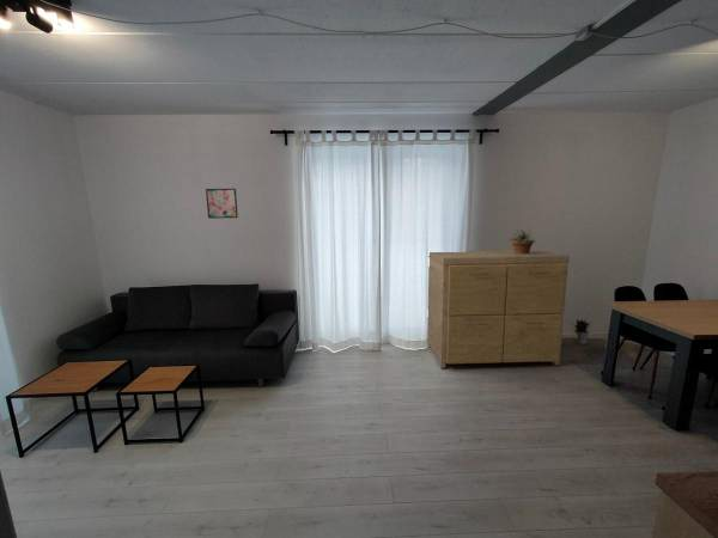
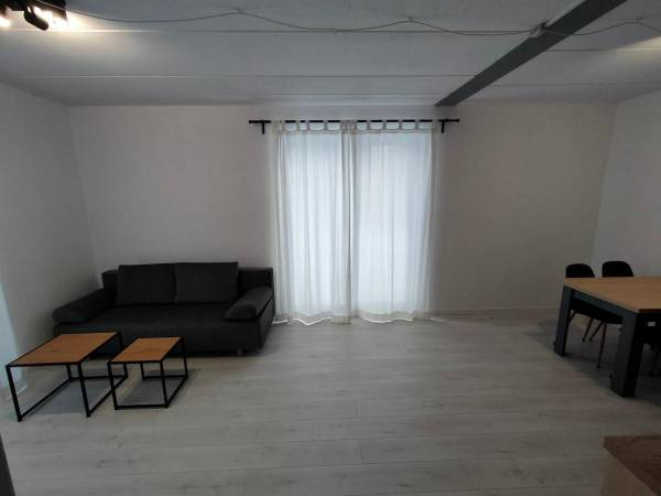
- potted plant [507,227,537,255]
- potted plant [570,317,592,346]
- wall art [205,188,239,220]
- dresser [426,249,571,369]
